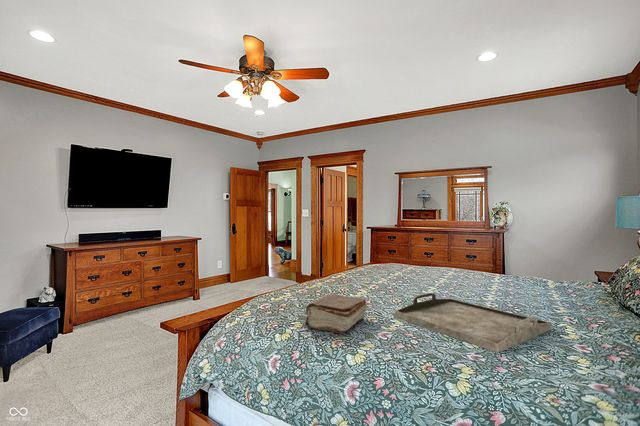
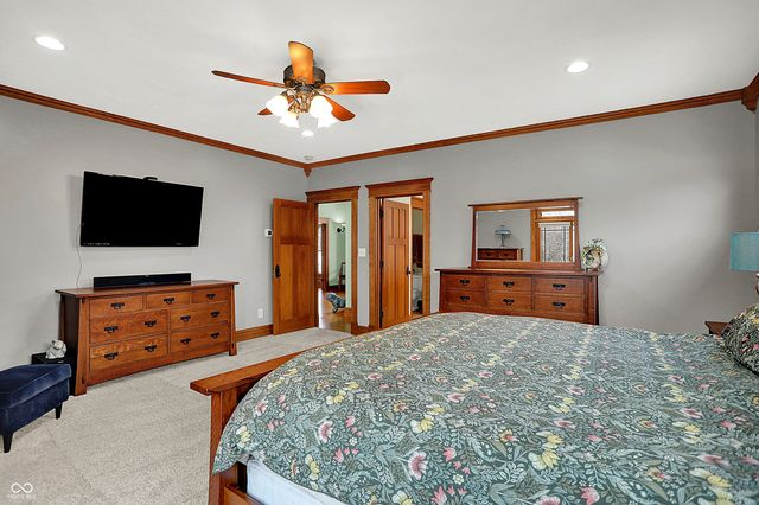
- serving tray [394,292,552,354]
- book [304,293,368,335]
